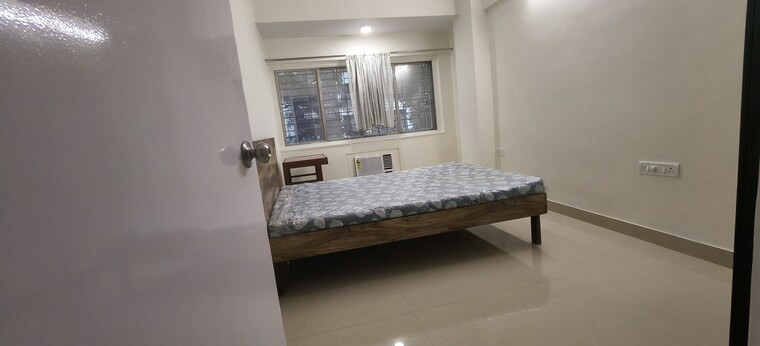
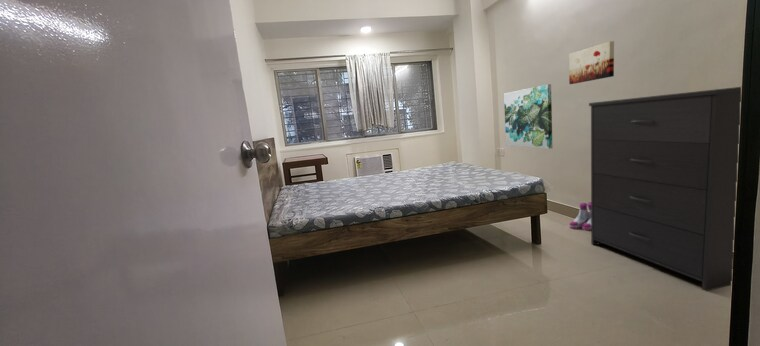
+ dresser [588,86,742,292]
+ wall art [503,83,554,150]
+ boots [568,201,591,231]
+ wall art [568,40,615,85]
